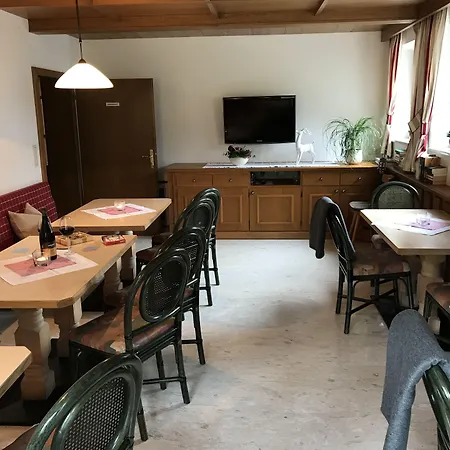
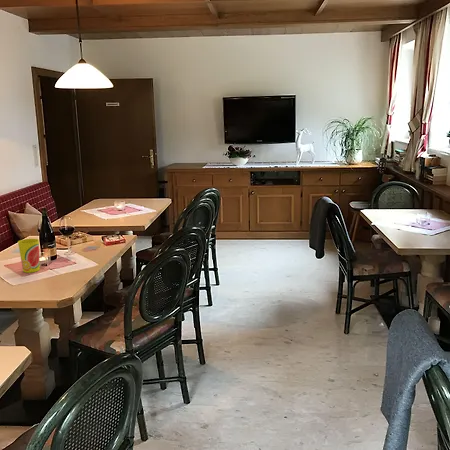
+ cup [17,238,41,274]
